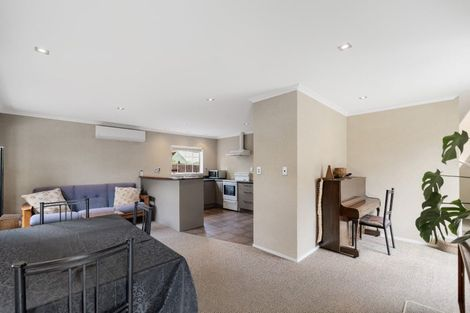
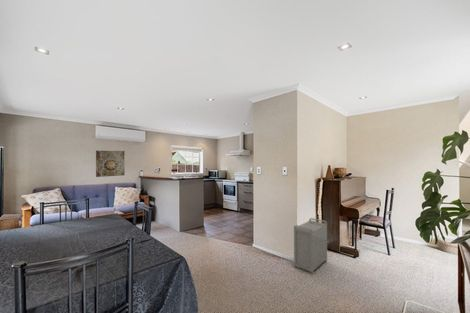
+ wall art [95,150,126,178]
+ storage bin [293,217,328,275]
